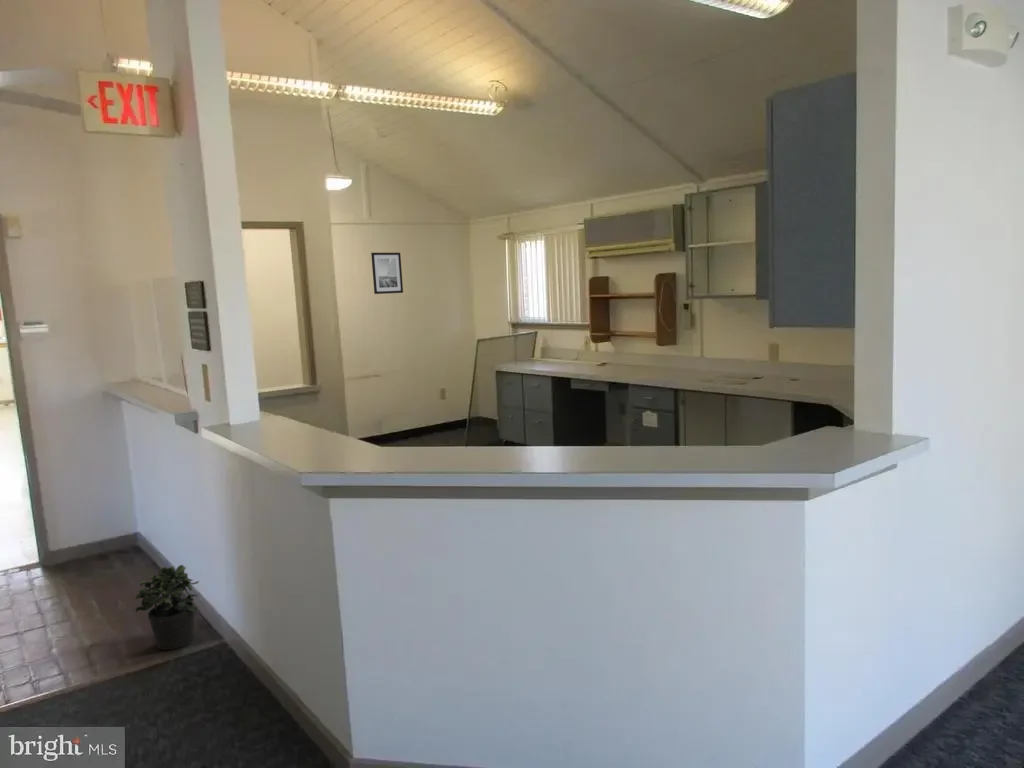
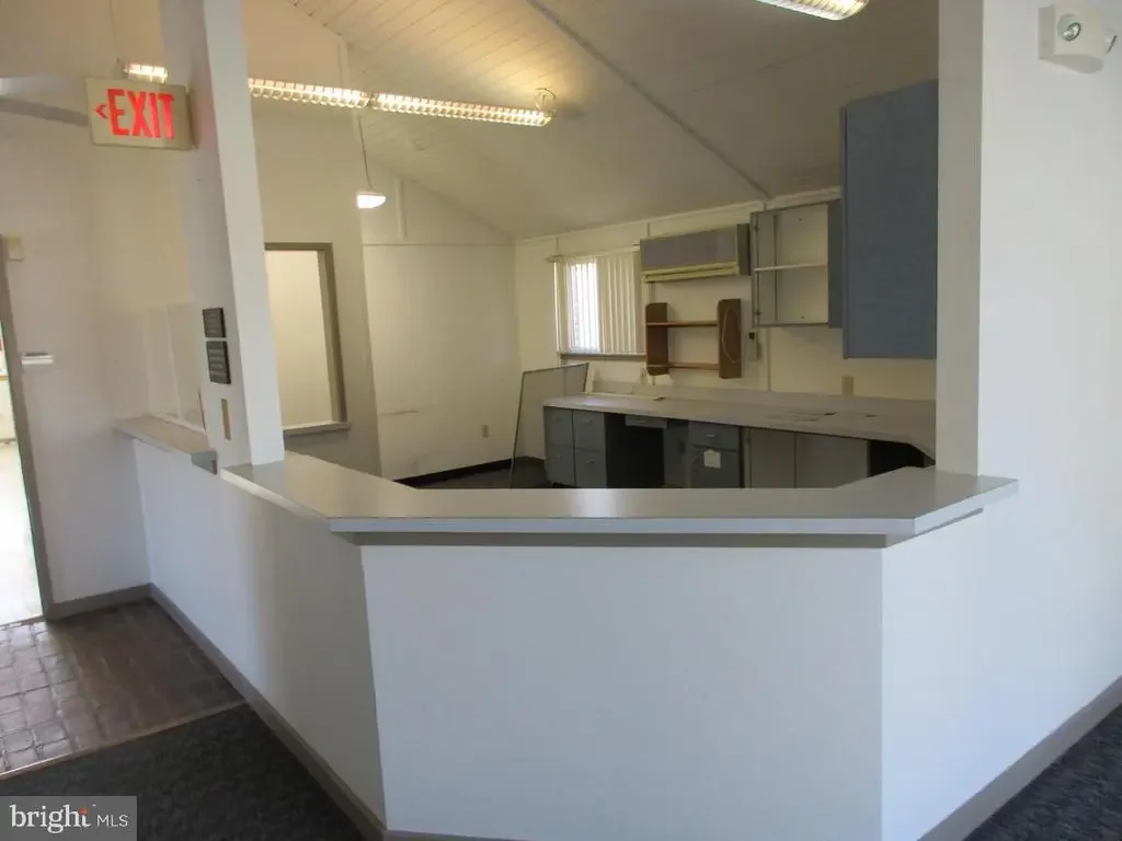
- potted plant [134,564,200,651]
- wall art [370,252,404,295]
